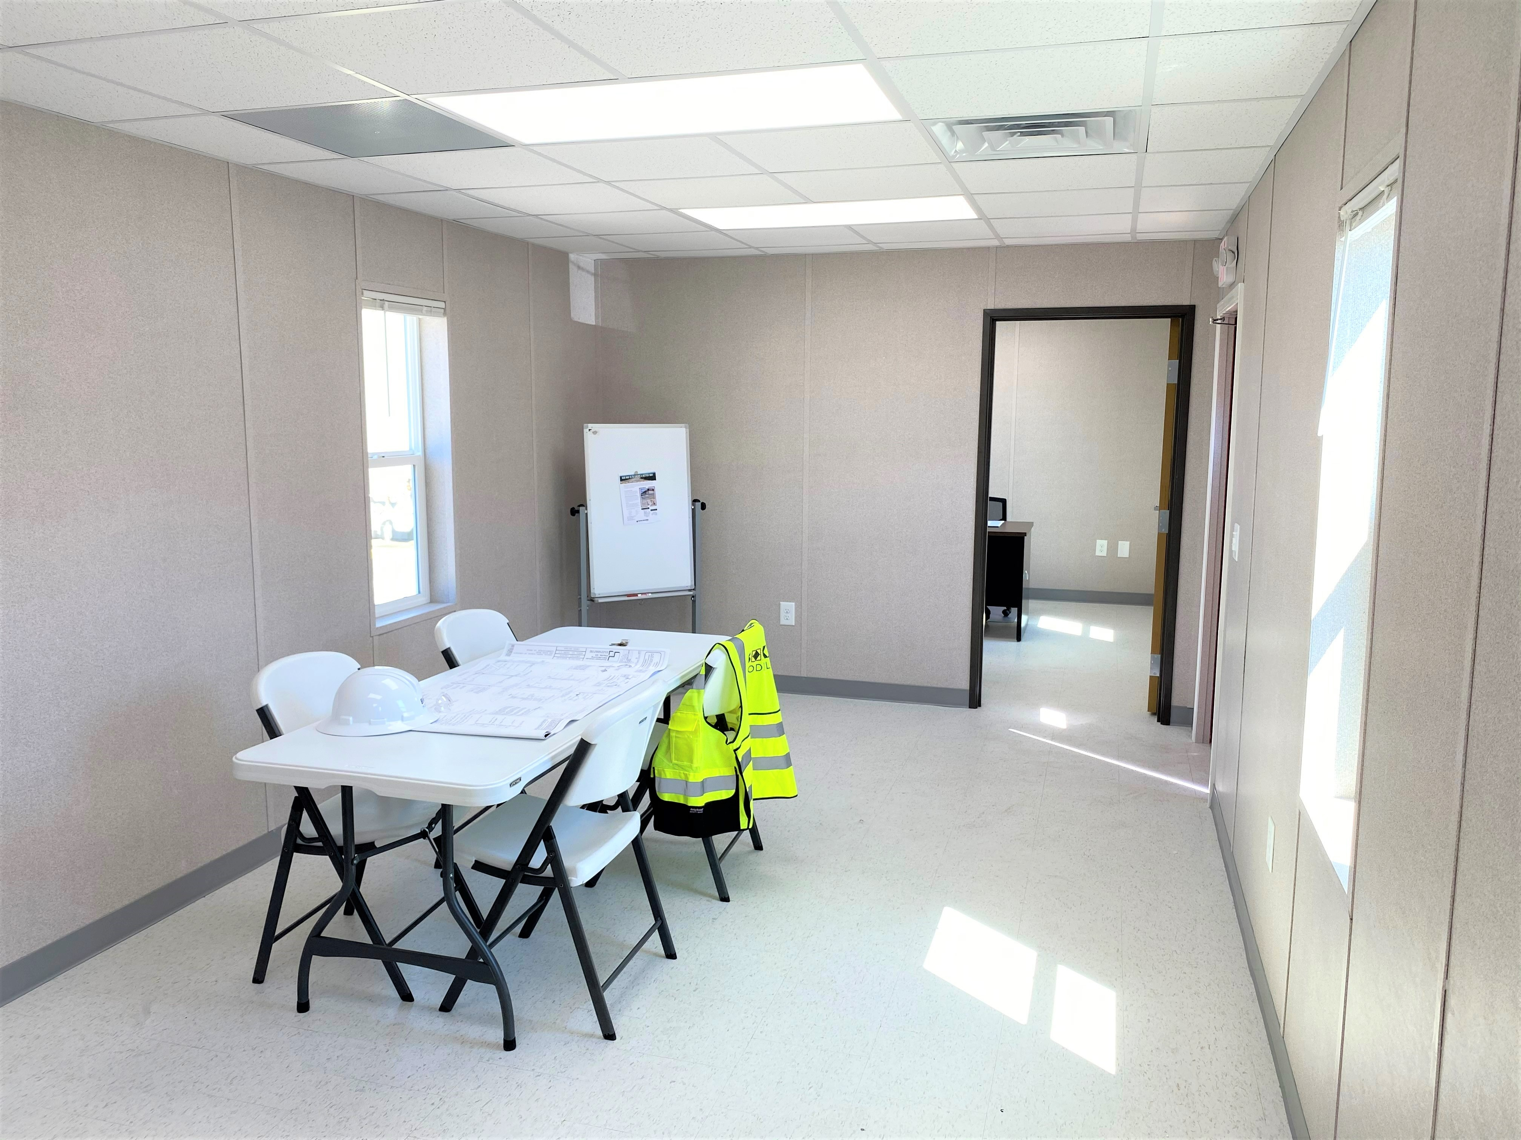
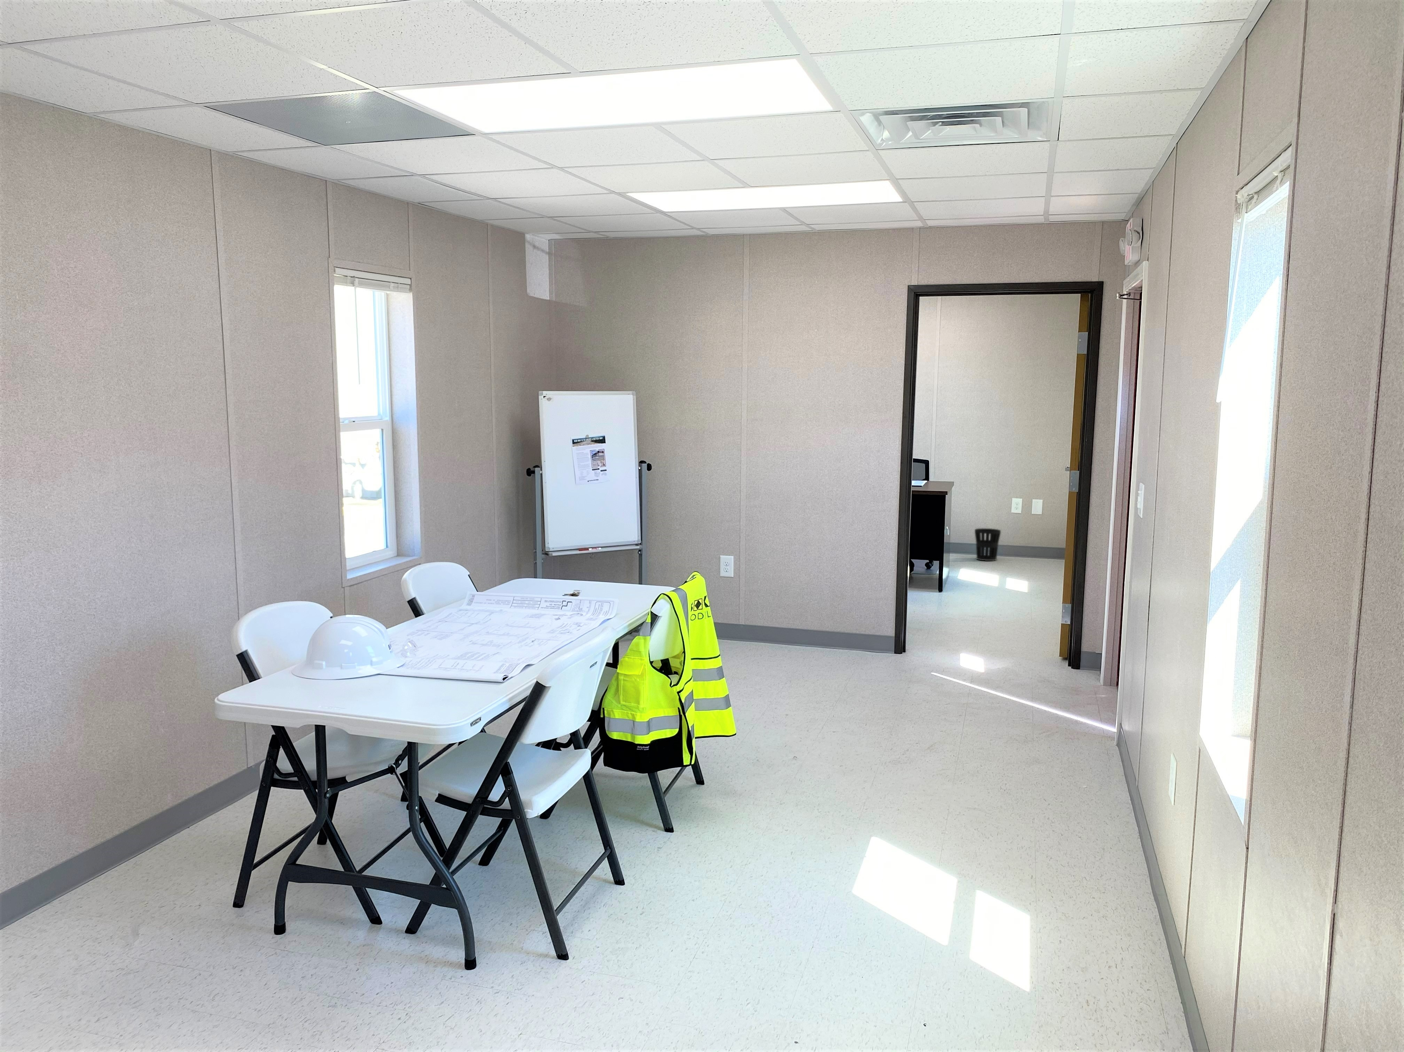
+ wastebasket [974,528,1002,561]
